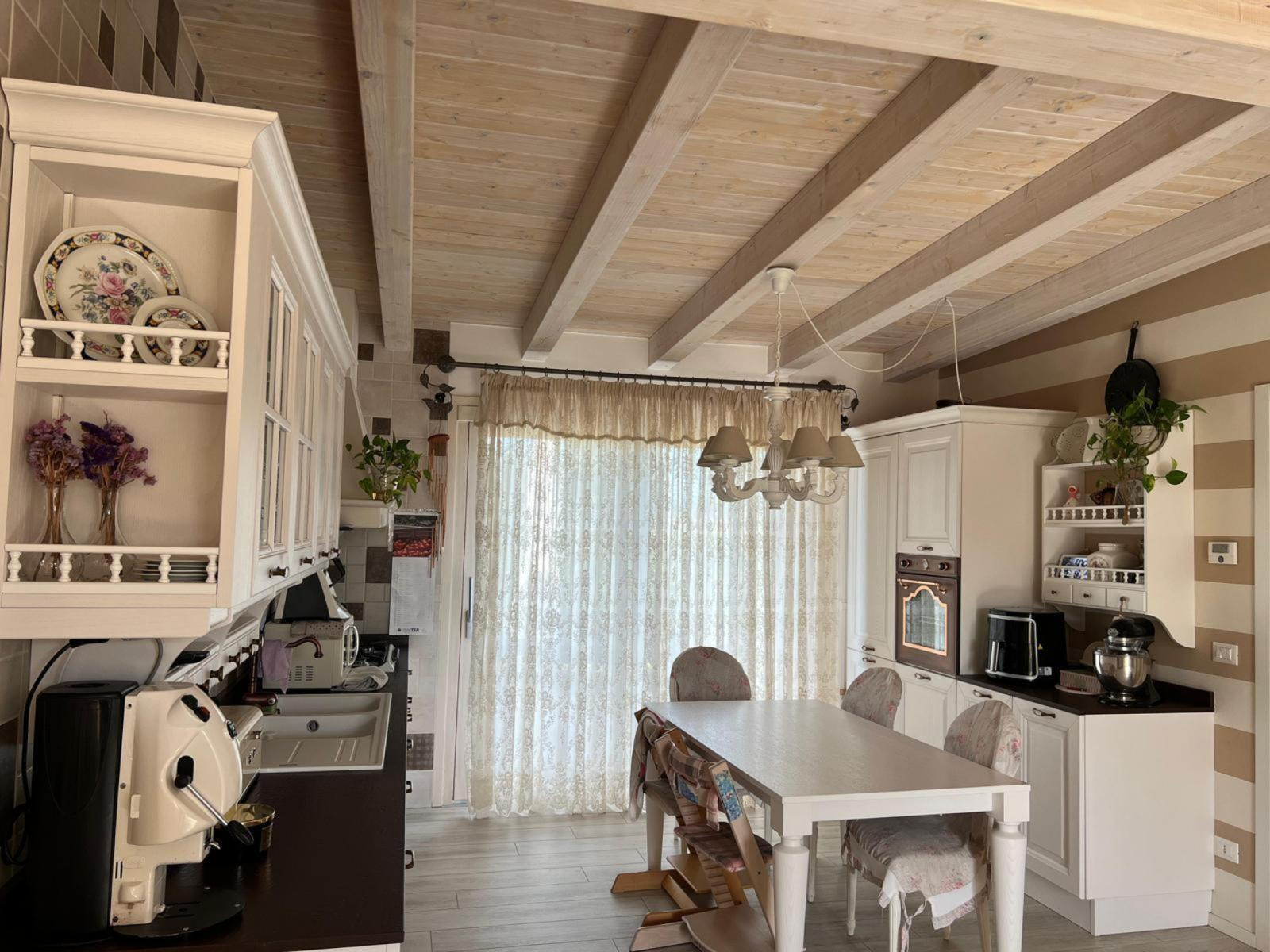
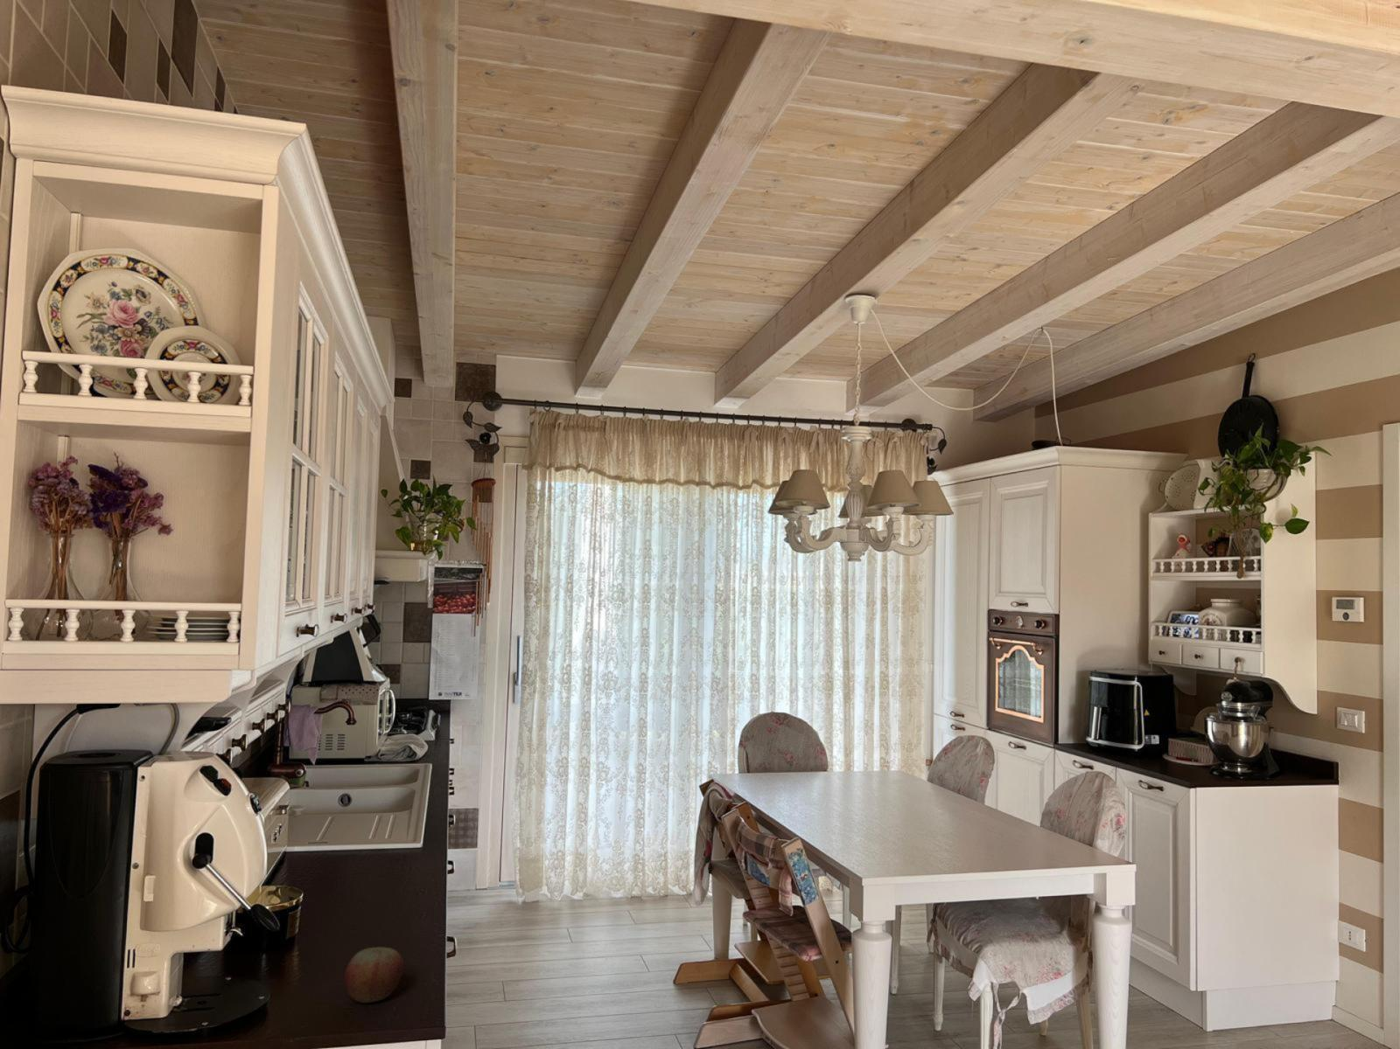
+ apple [344,945,405,1004]
